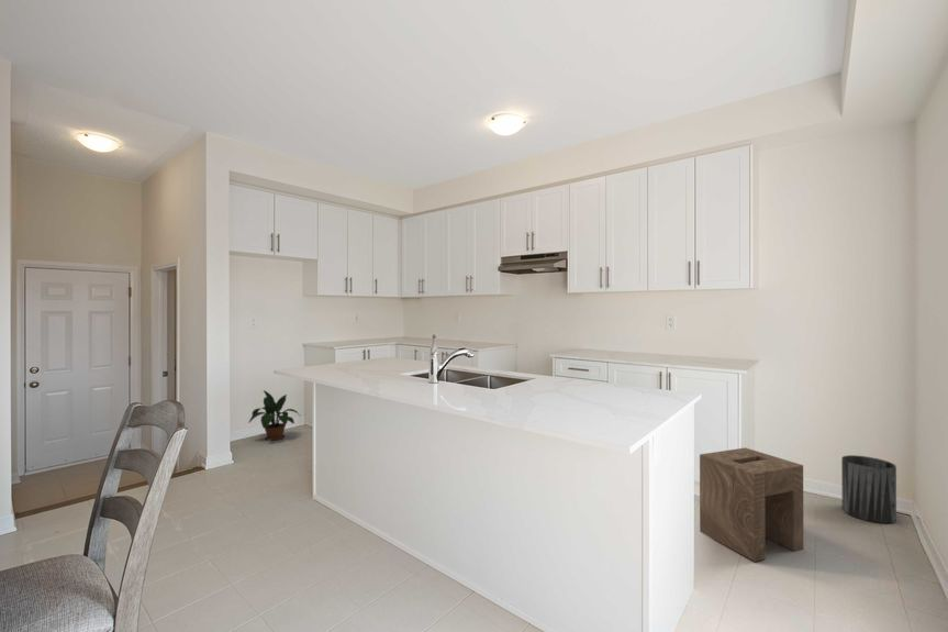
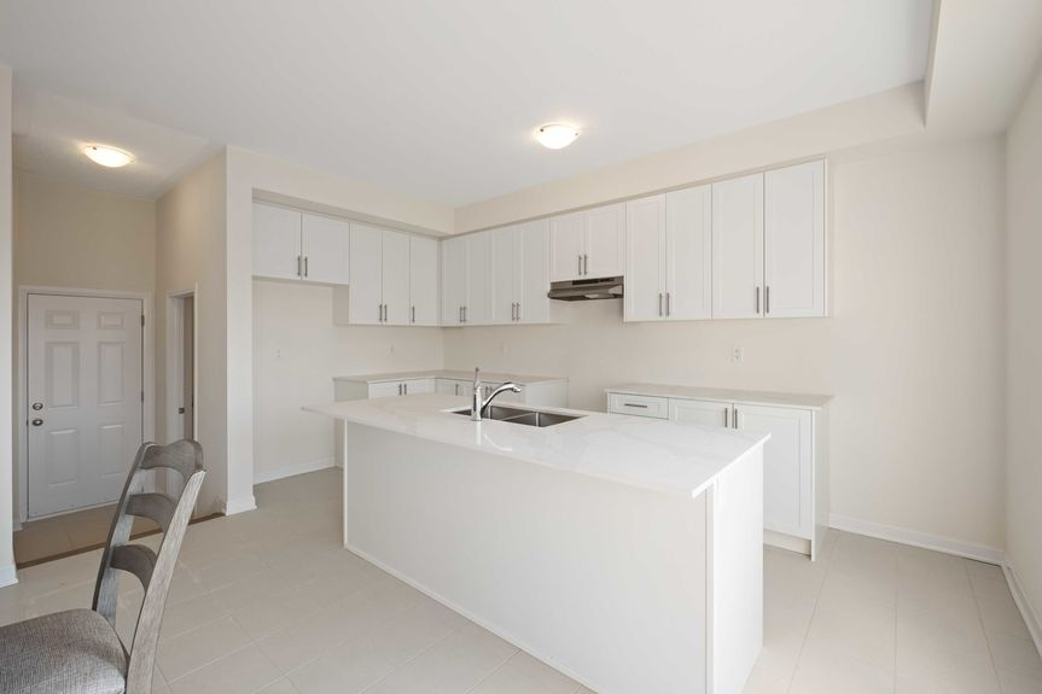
- potted plant [247,389,301,442]
- stool [699,446,804,563]
- trash can [840,454,897,524]
